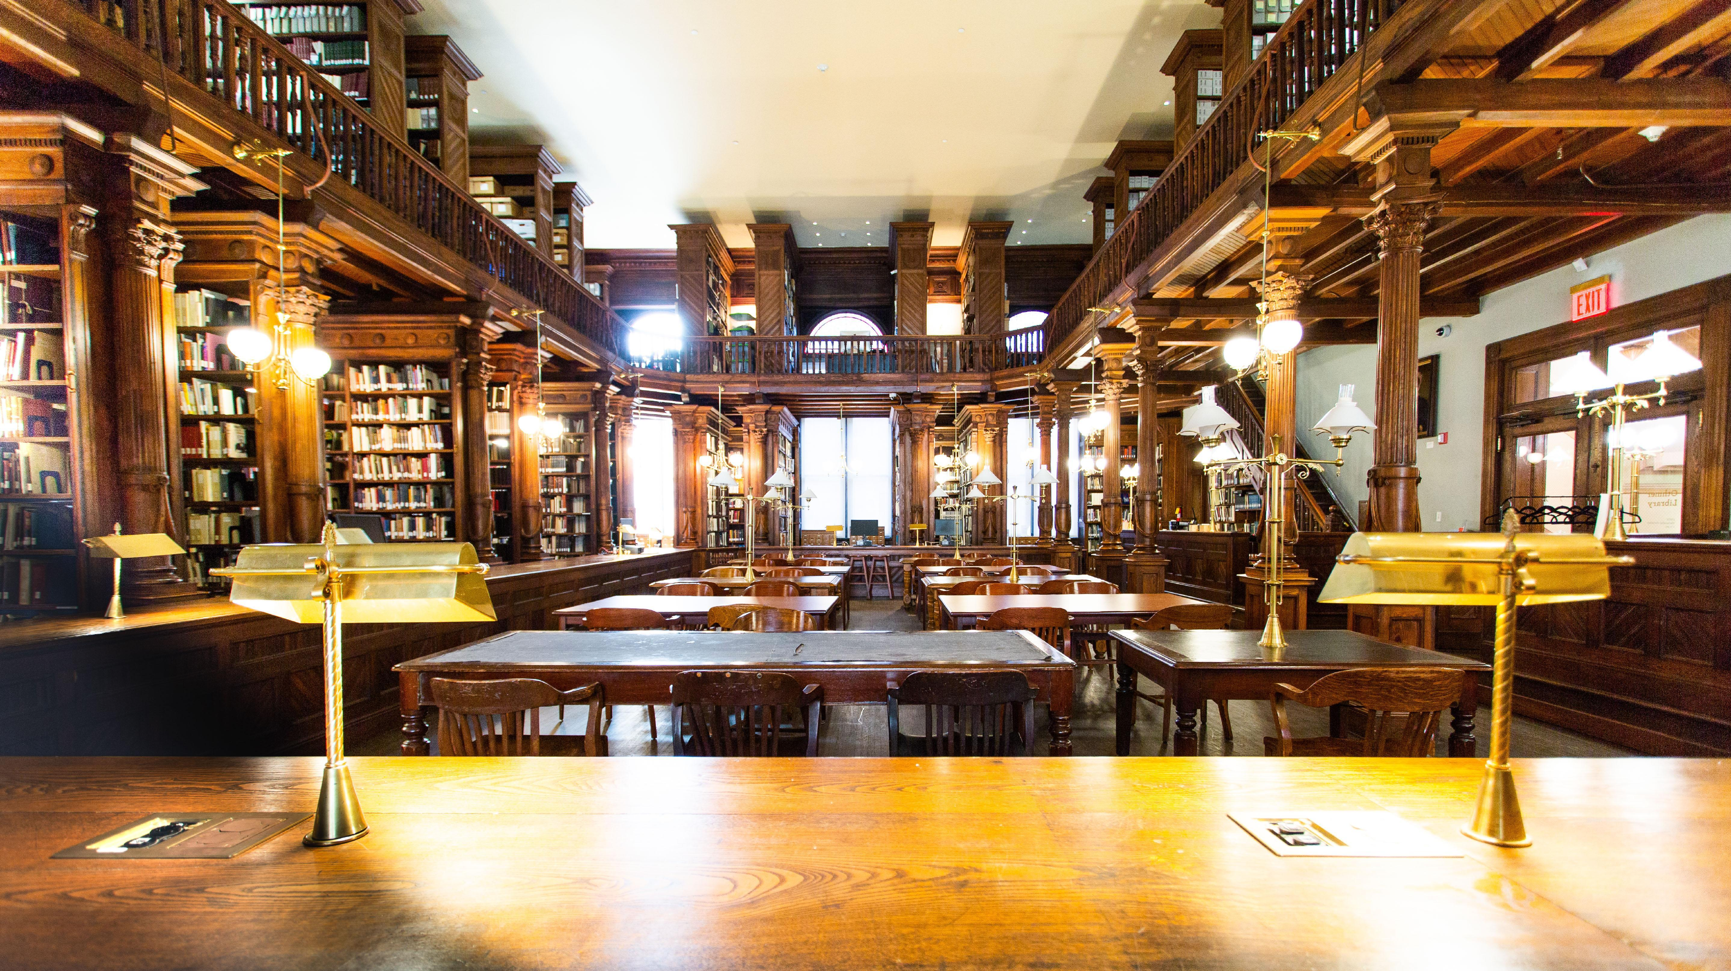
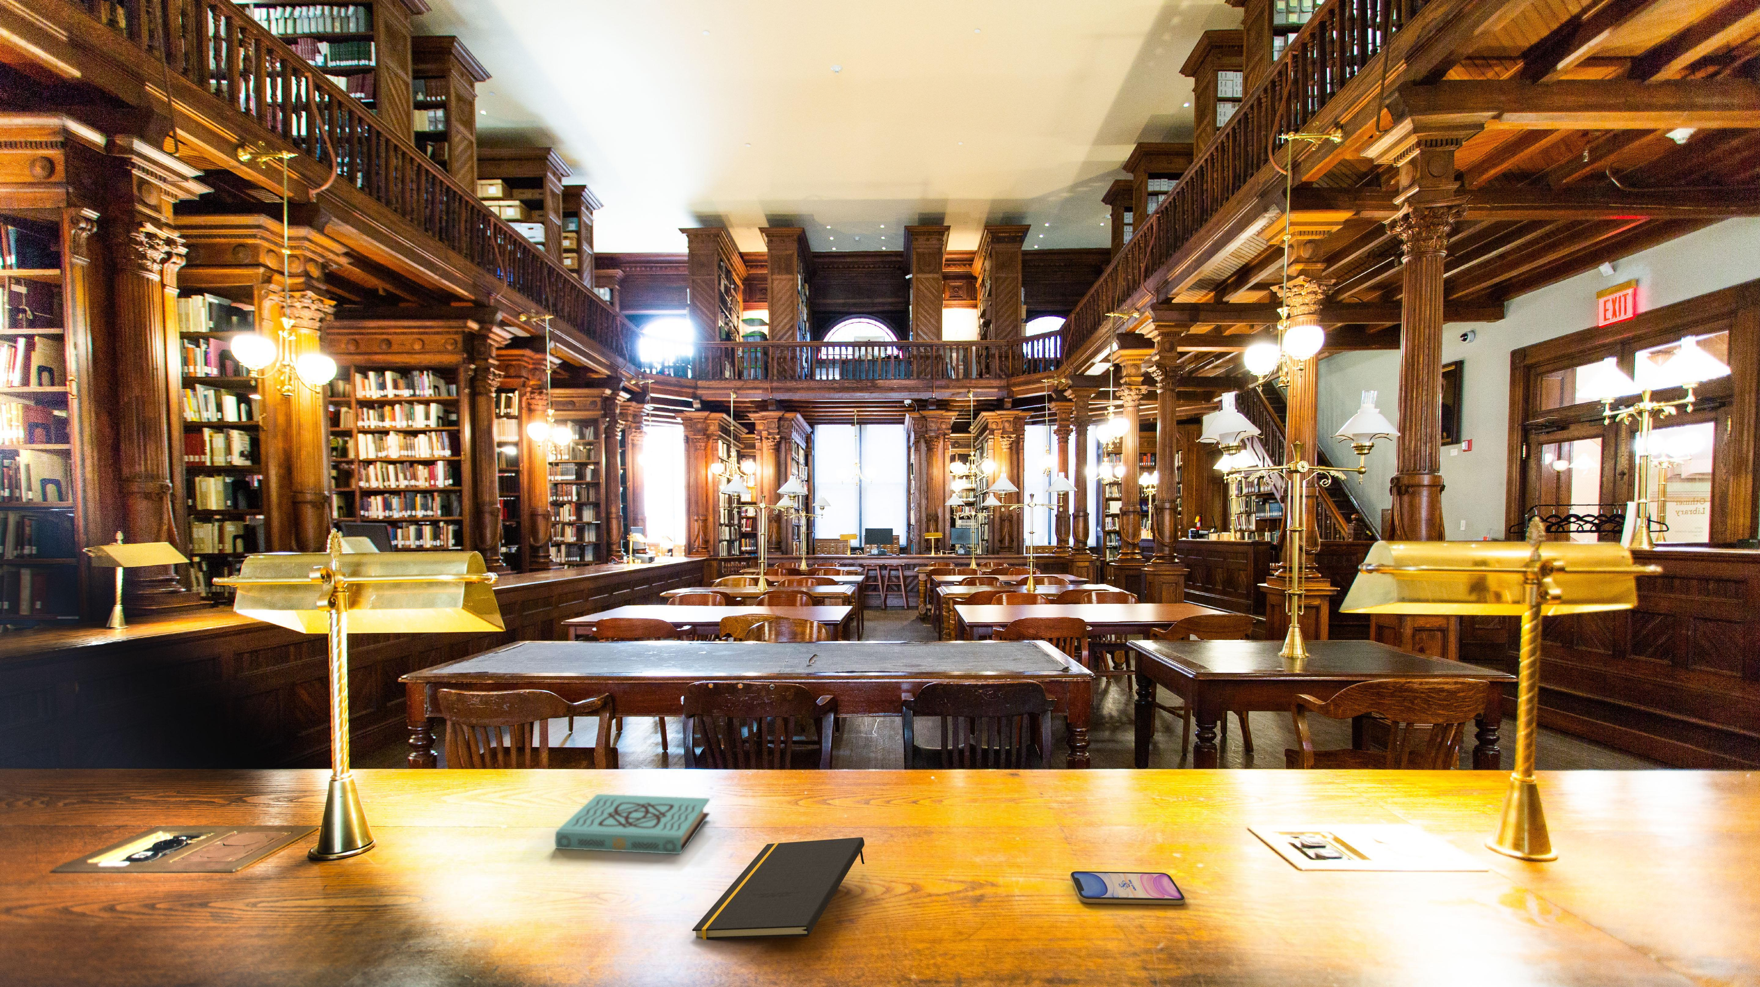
+ notepad [691,837,865,940]
+ book [555,794,711,854]
+ smartphone [1070,871,1186,905]
